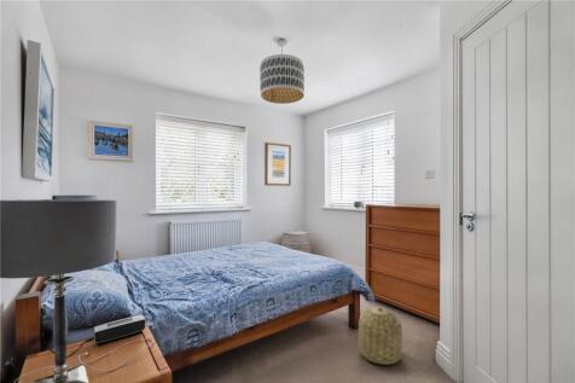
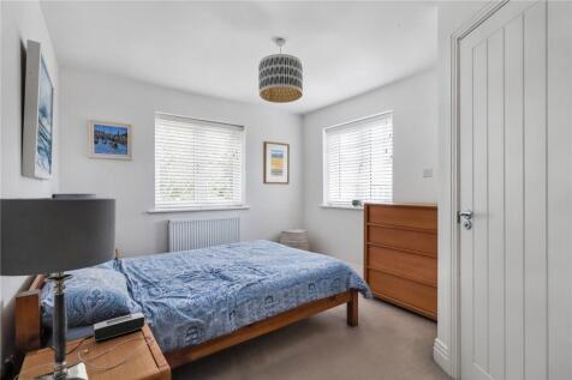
- basket [358,306,403,366]
